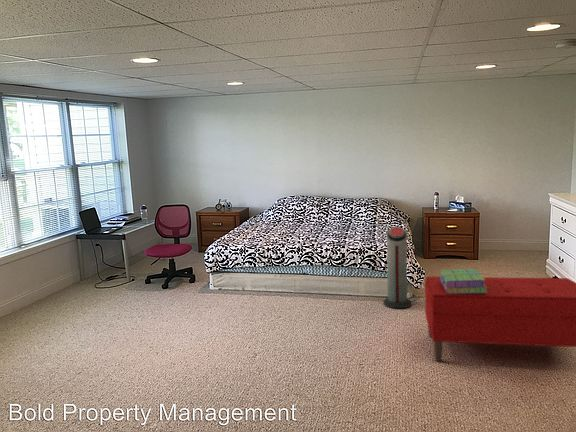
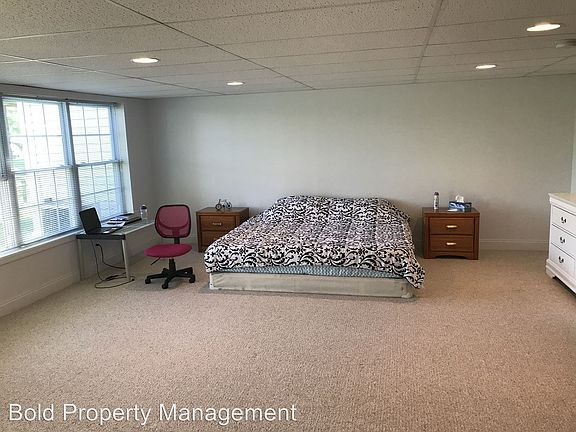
- air purifier [382,226,413,309]
- bench [424,276,576,362]
- stack of books [439,268,488,294]
